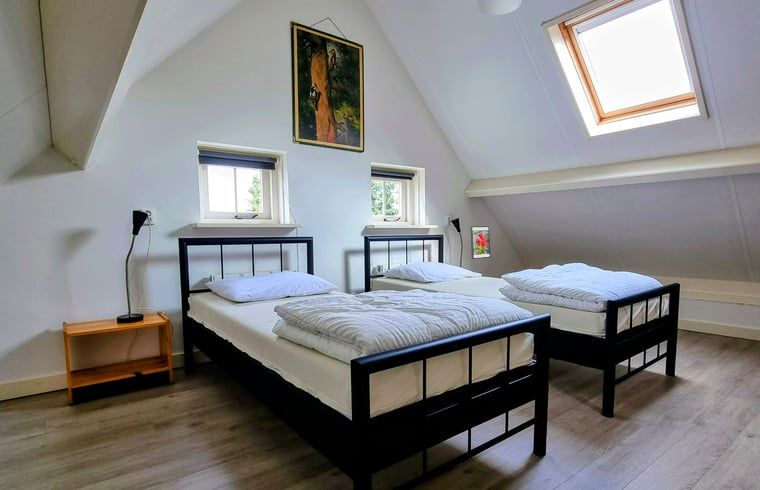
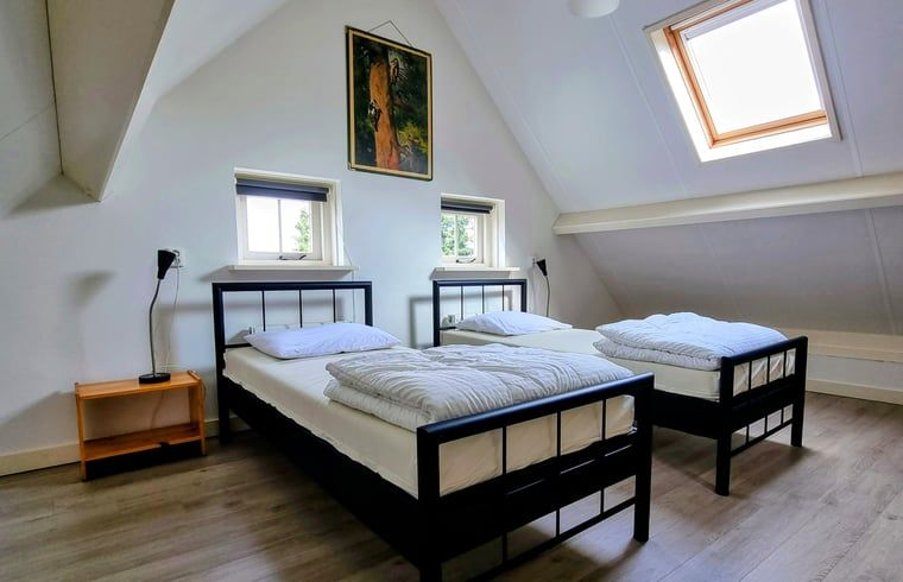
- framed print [470,225,491,260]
